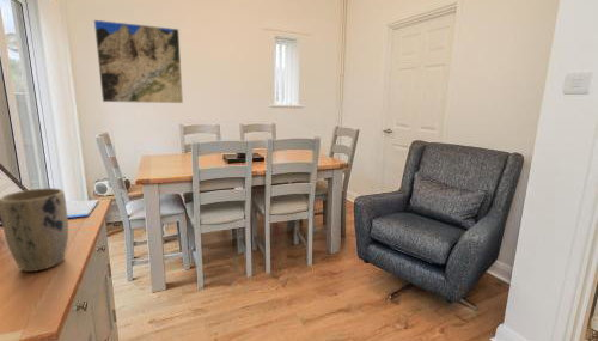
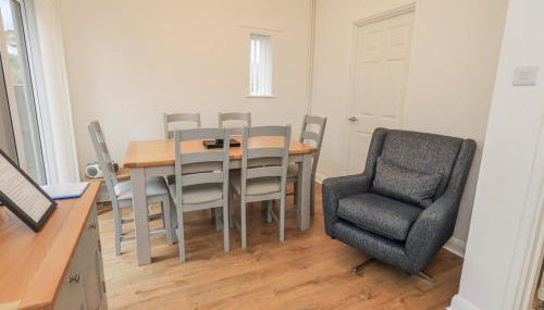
- plant pot [0,187,69,273]
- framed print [93,19,184,104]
